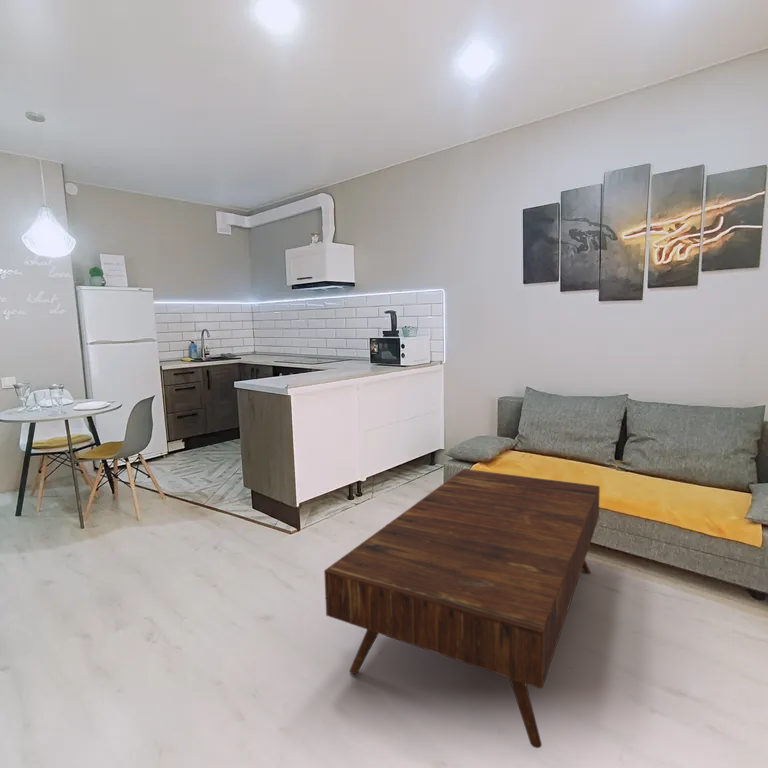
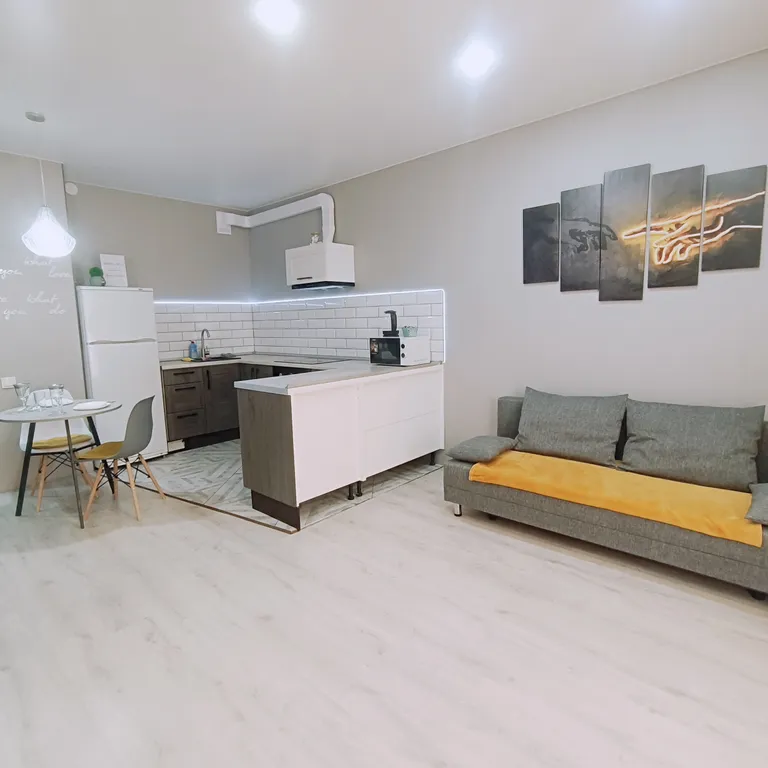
- coffee table [323,468,601,749]
